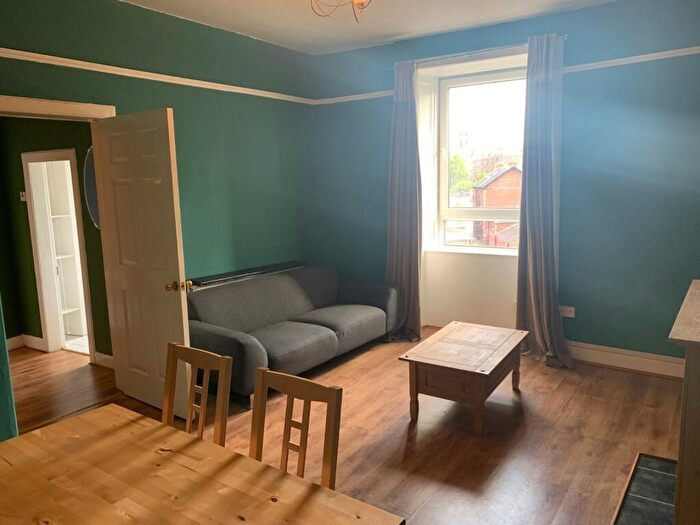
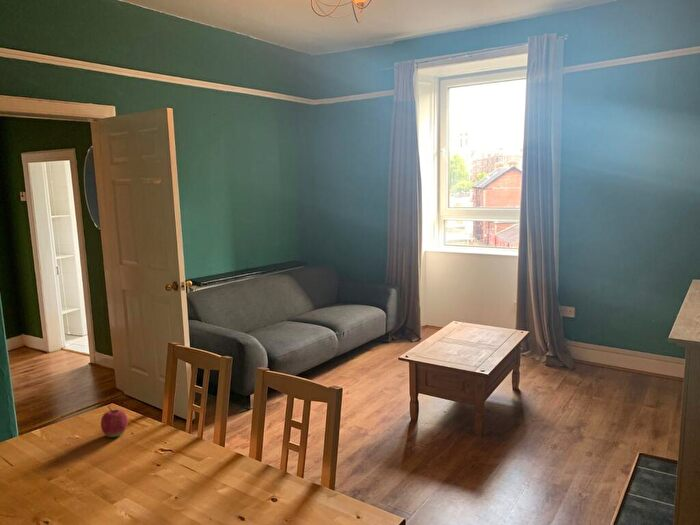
+ apple [100,405,129,438]
